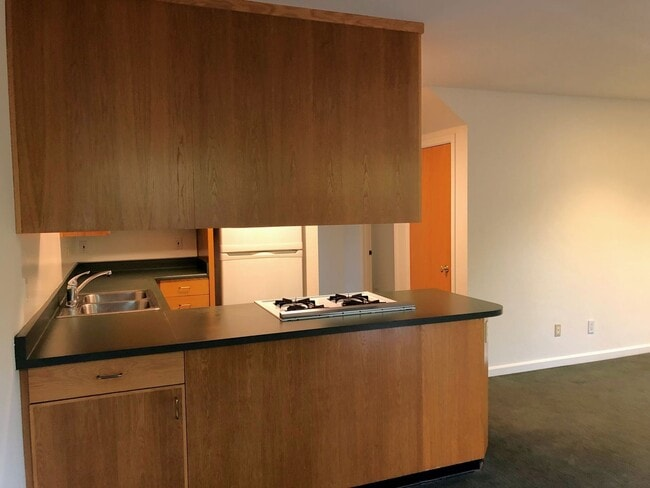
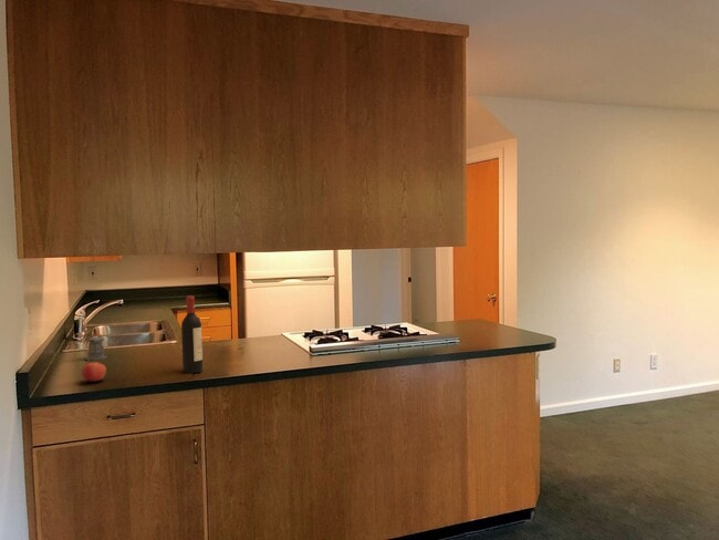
+ pomegranate [81,361,107,383]
+ pepper shaker [76,334,108,362]
+ wine bottle [180,295,204,374]
